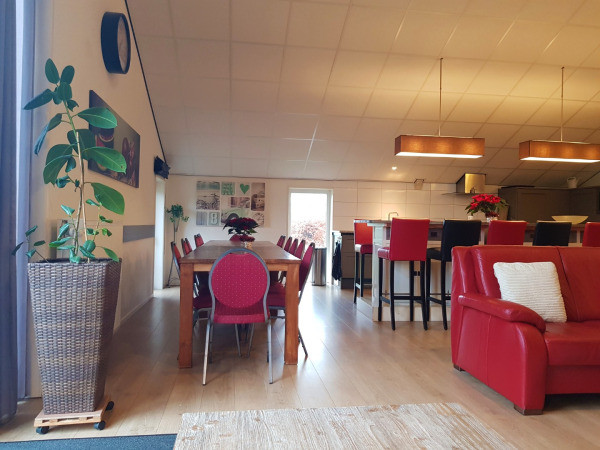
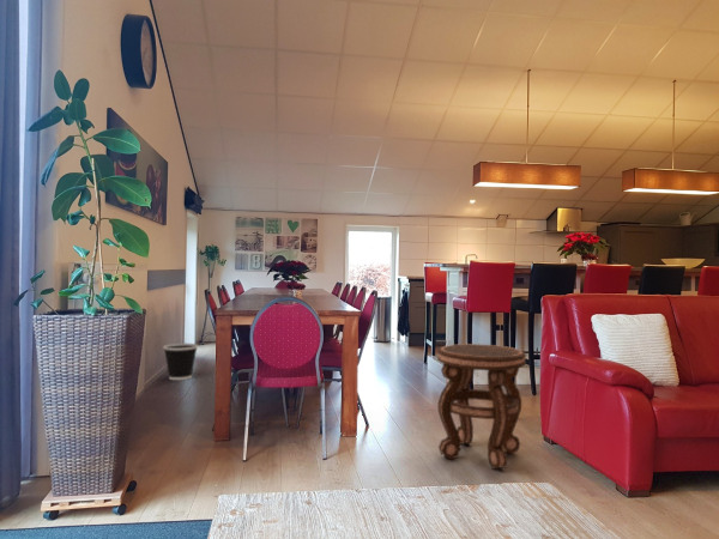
+ wastebasket [162,343,199,381]
+ side table [436,343,527,470]
